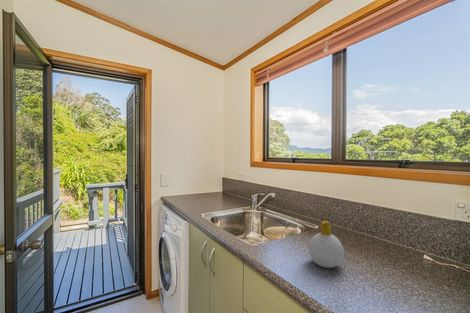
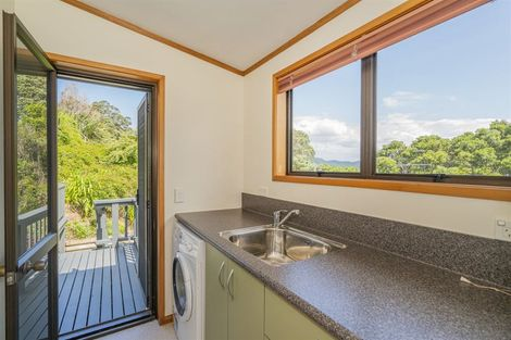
- soap bottle [307,220,345,269]
